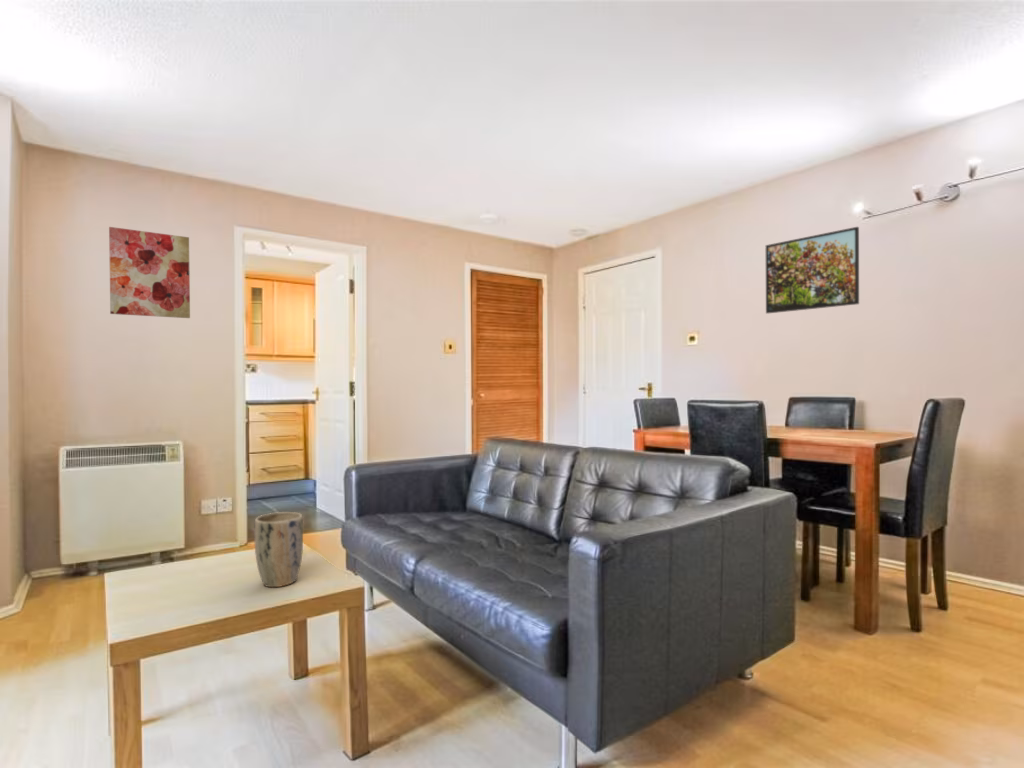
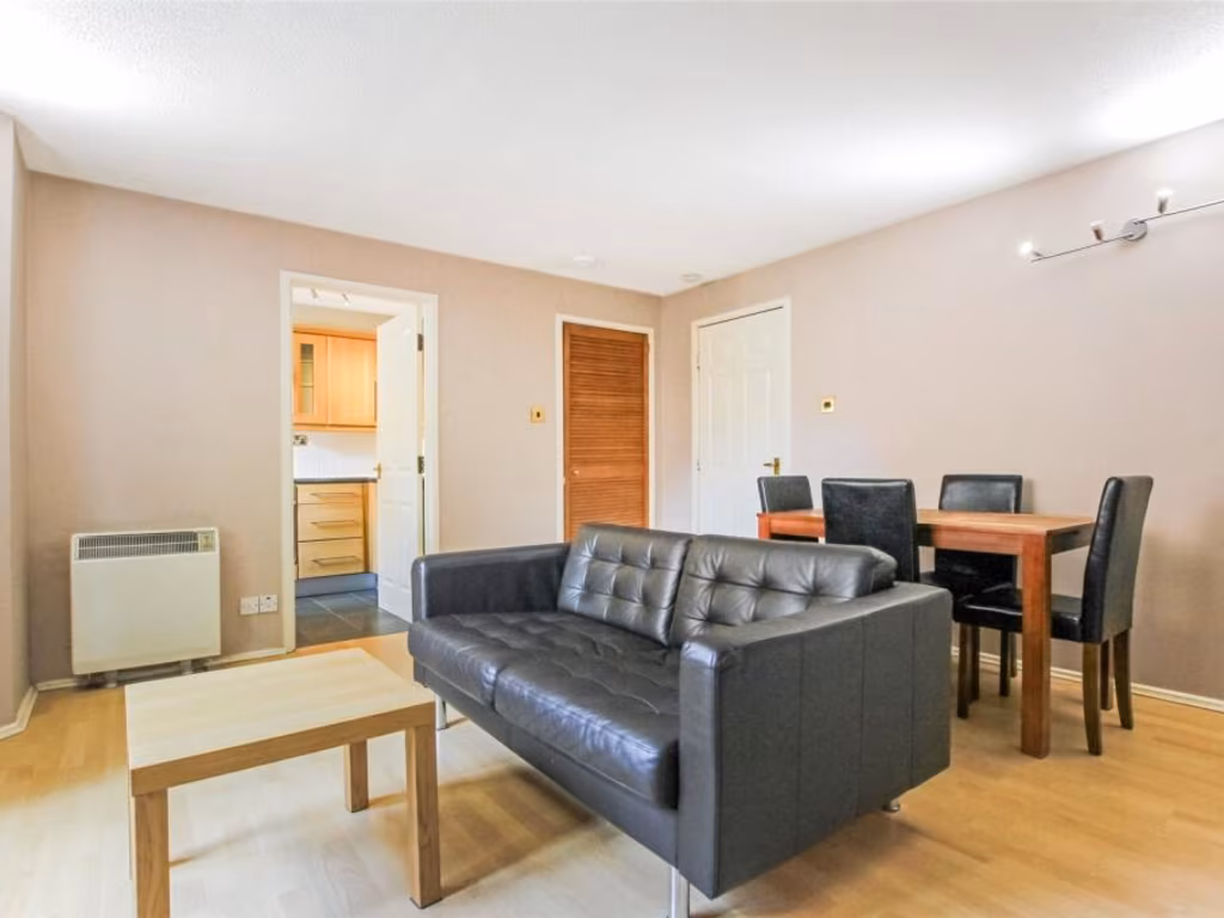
- wall art [108,226,191,319]
- plant pot [253,511,304,588]
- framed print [765,226,860,315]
